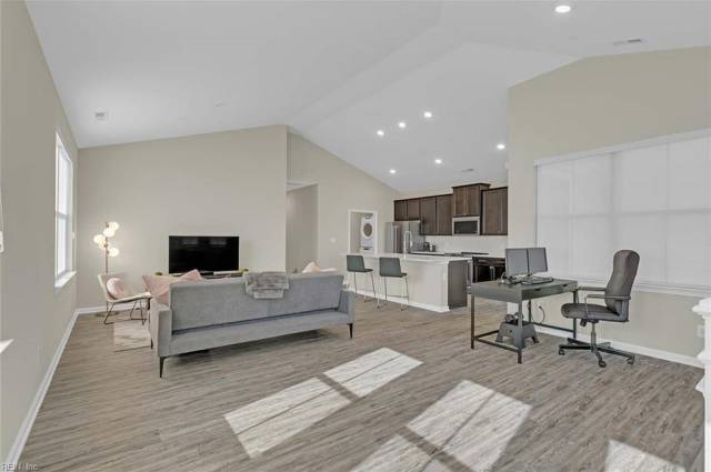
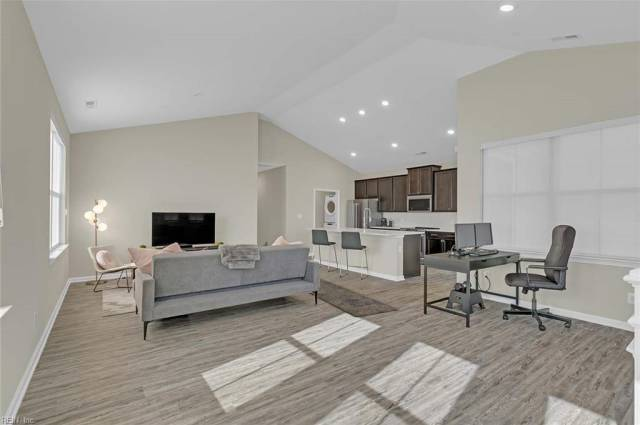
+ rug [309,277,400,318]
